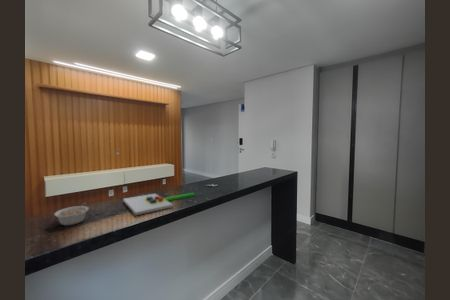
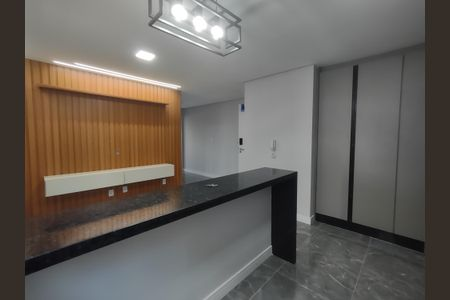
- legume [53,201,90,226]
- chopping board [122,192,196,216]
